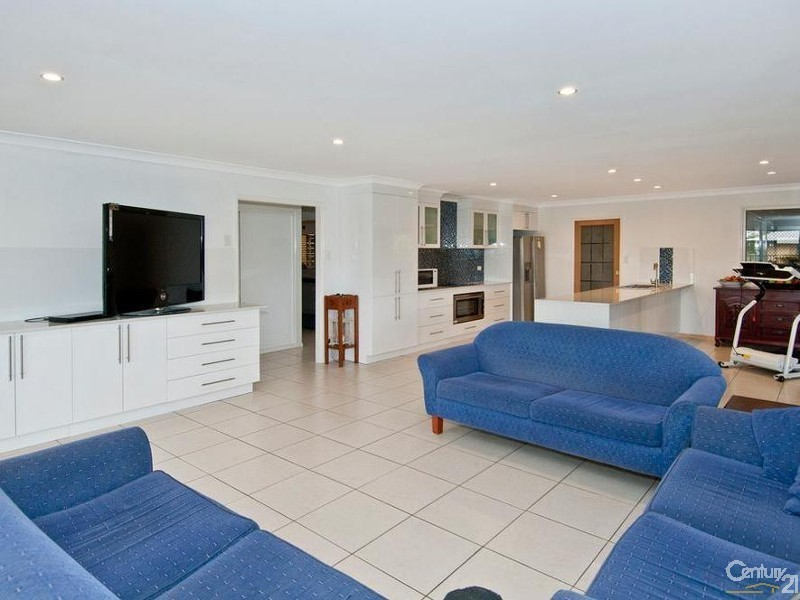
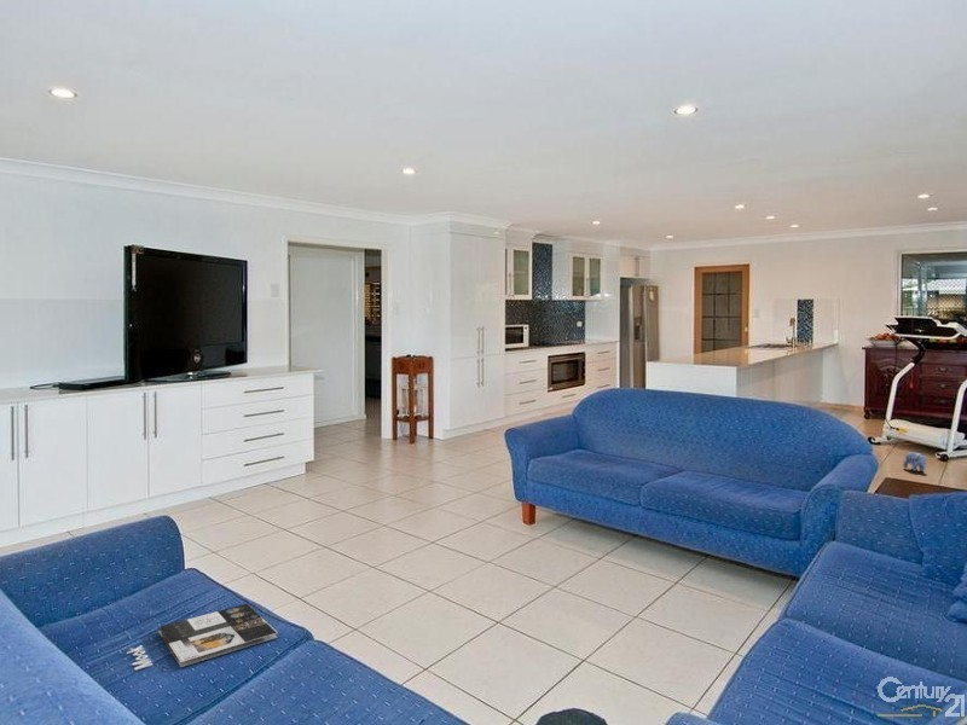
+ plush toy [902,451,927,472]
+ magazine [126,602,279,672]
